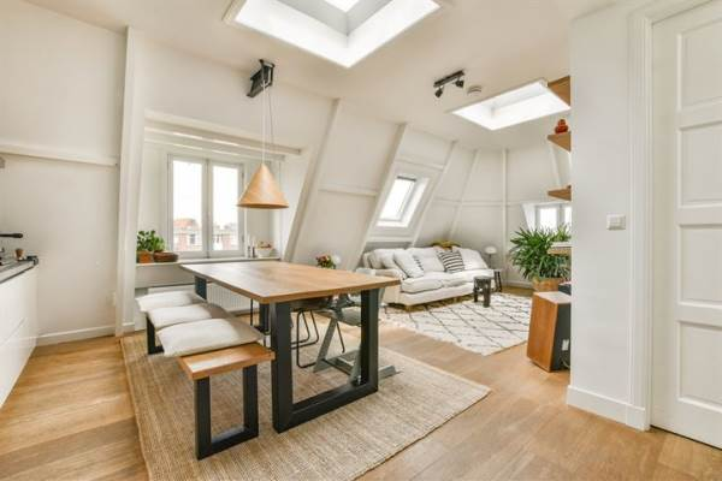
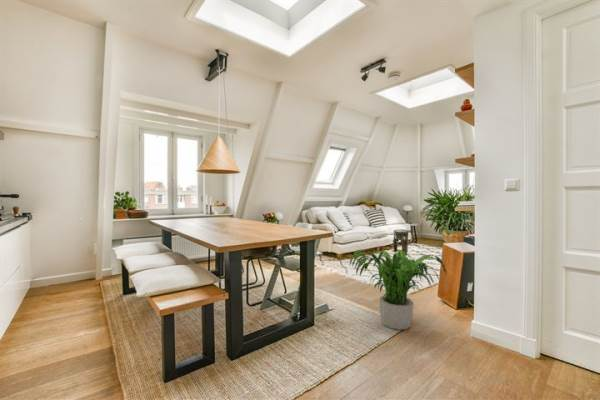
+ potted plant [348,248,448,331]
